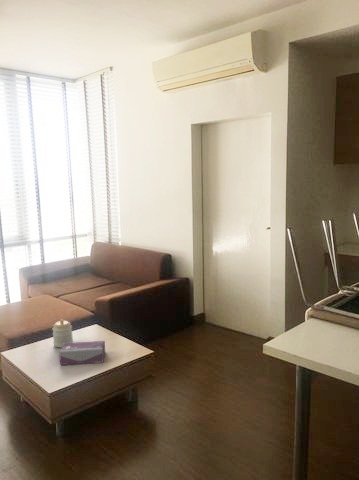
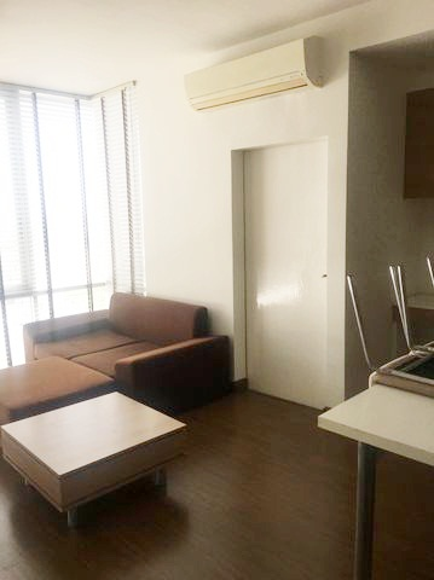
- tissue box [58,340,106,366]
- jar [51,318,74,348]
